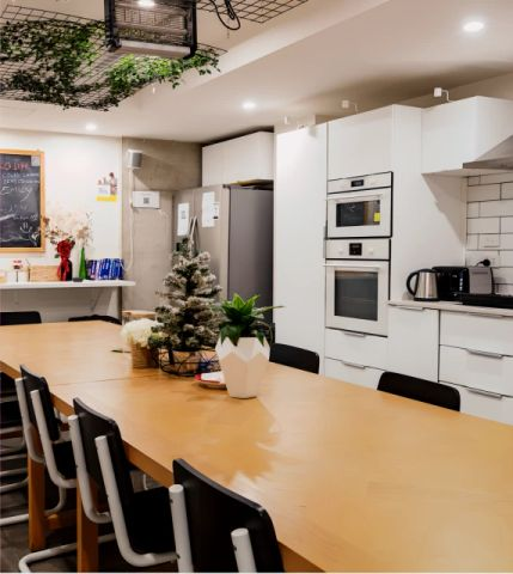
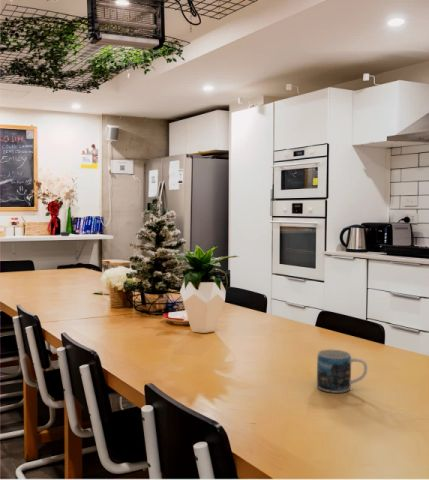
+ mug [316,349,368,394]
